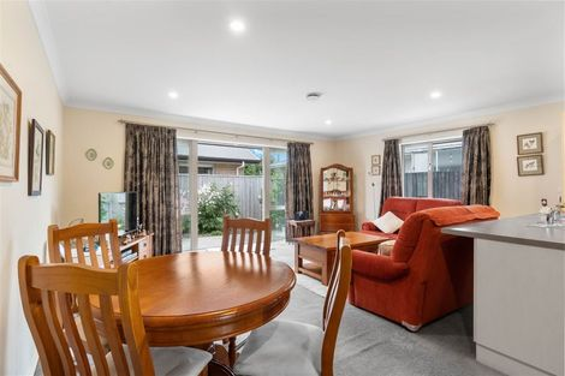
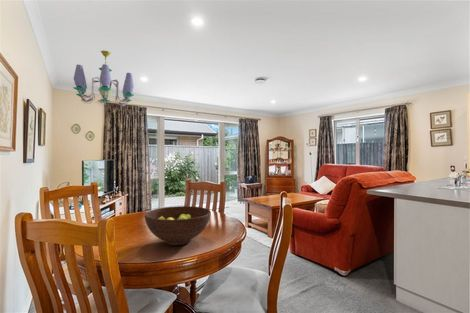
+ chandelier [72,49,135,108]
+ fruit bowl [144,205,212,246]
